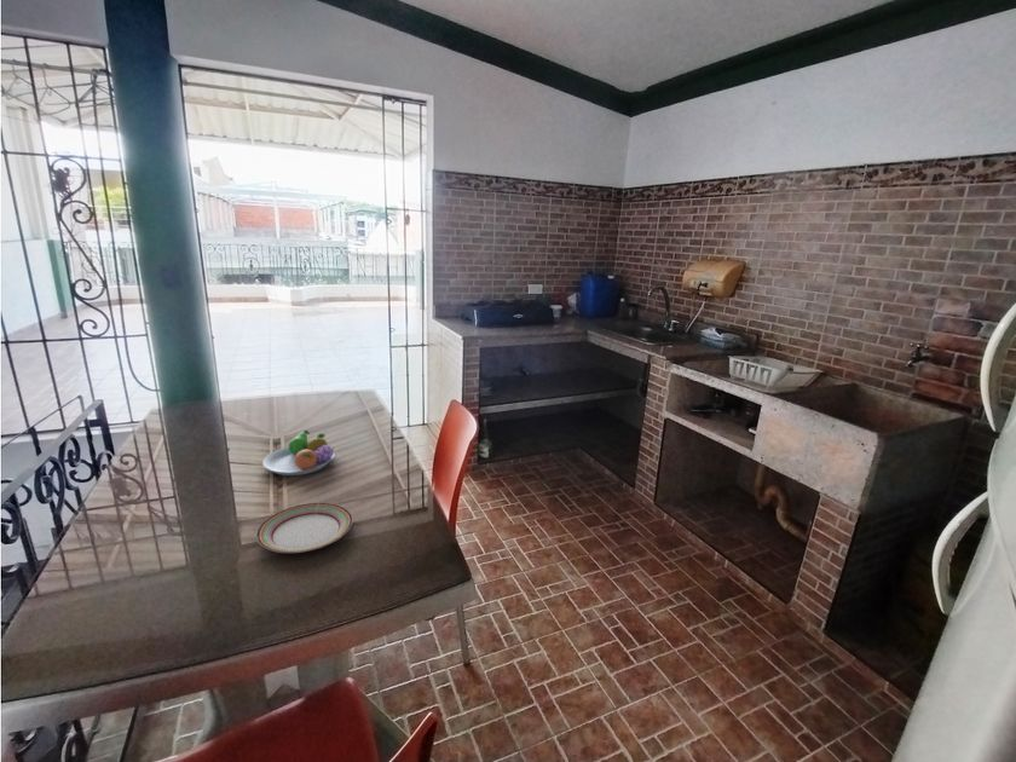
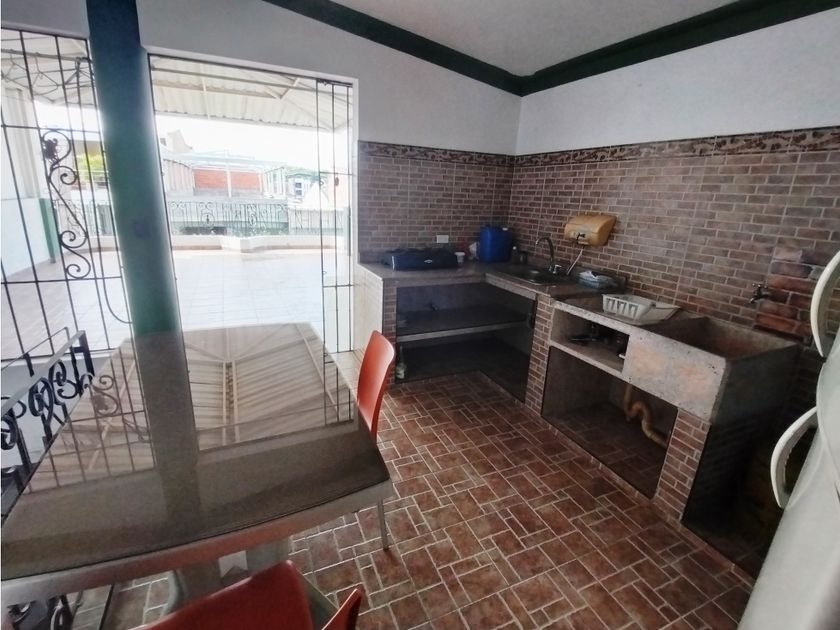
- plate [255,502,353,554]
- fruit bowl [261,429,336,477]
